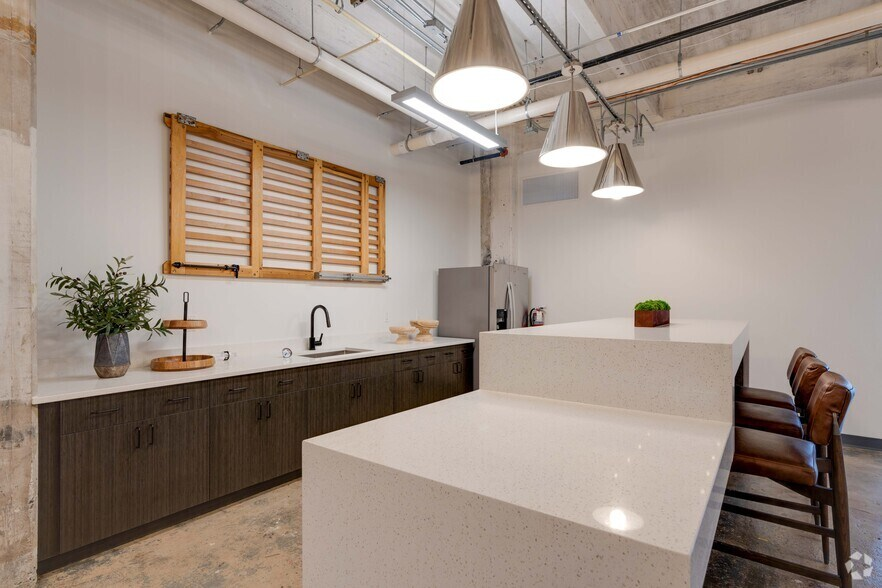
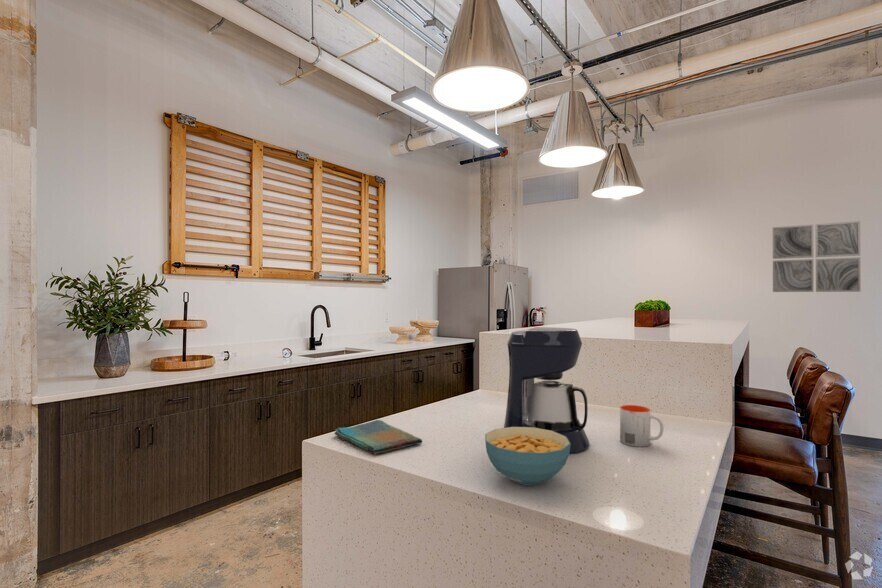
+ coffee maker [503,326,590,454]
+ wall art [772,220,861,293]
+ cereal bowl [484,427,571,486]
+ dish towel [333,419,423,456]
+ mug [619,404,665,448]
